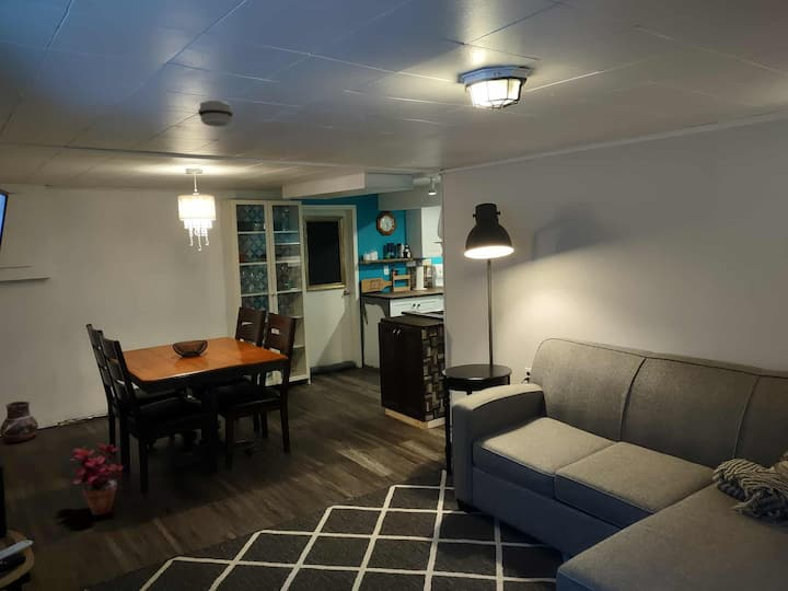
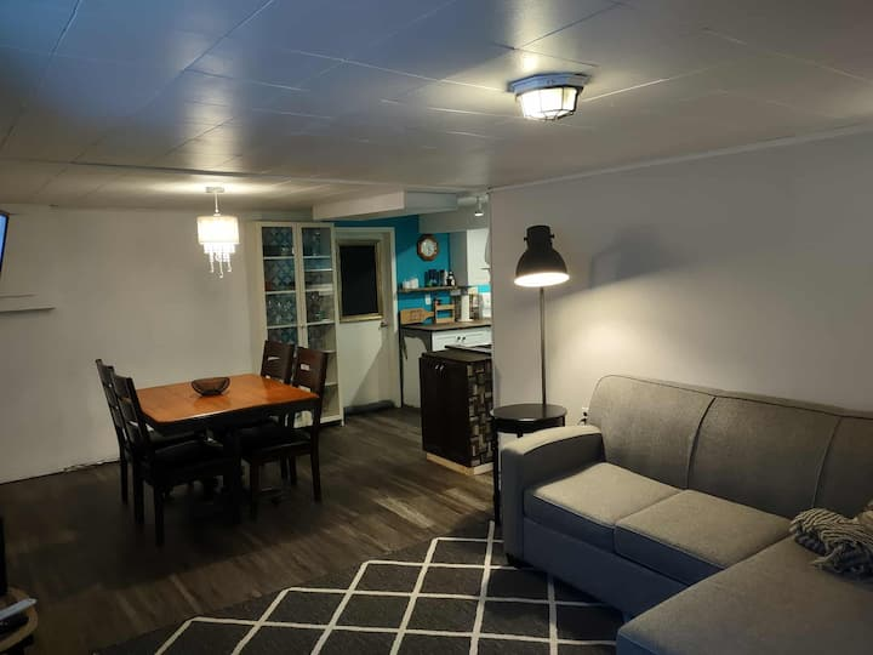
- ceramic pot [0,401,39,444]
- smoke detector [197,100,234,128]
- potted plant [69,442,124,517]
